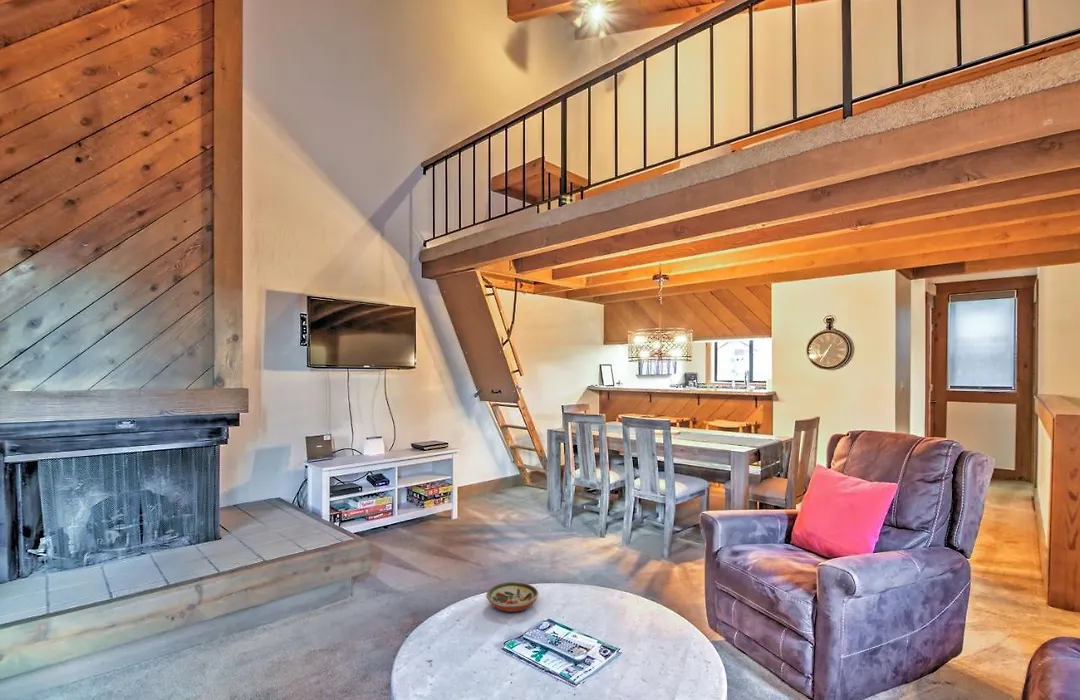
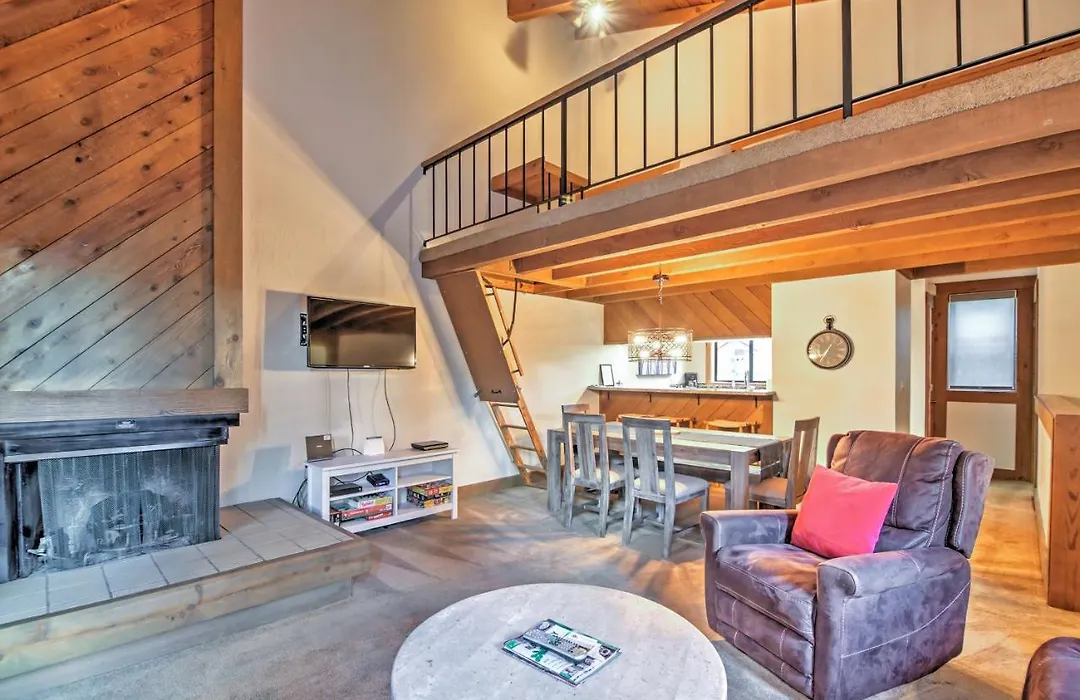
- decorative bowl [485,581,540,613]
